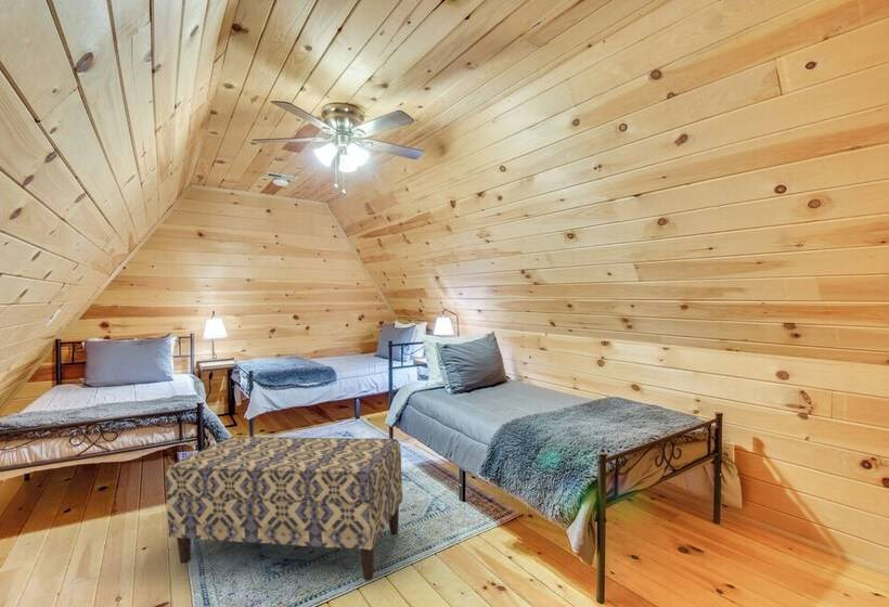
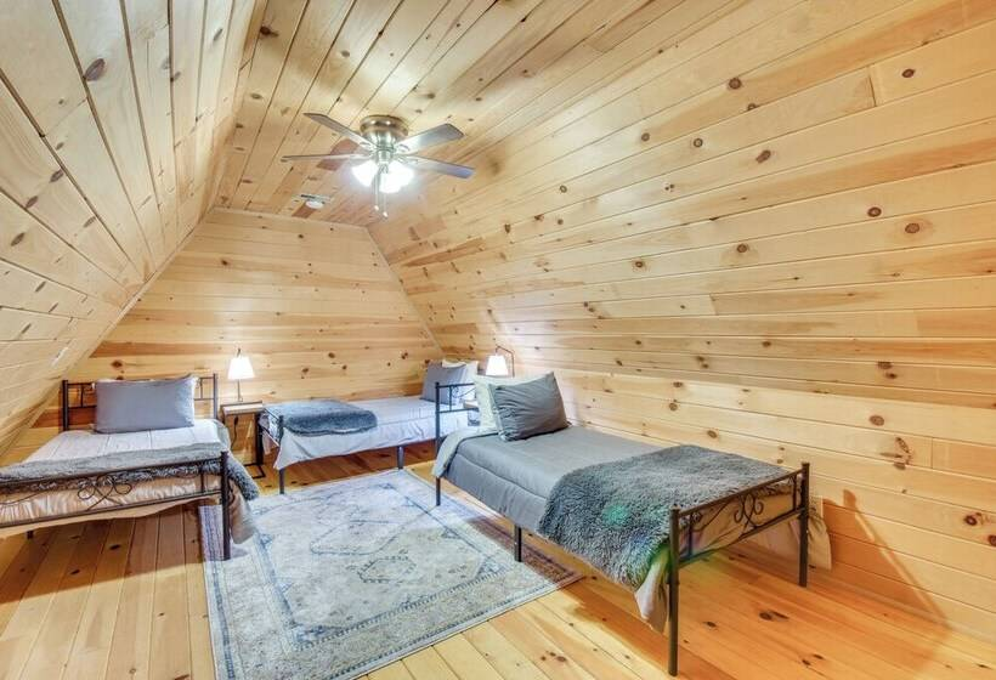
- bench [165,436,403,581]
